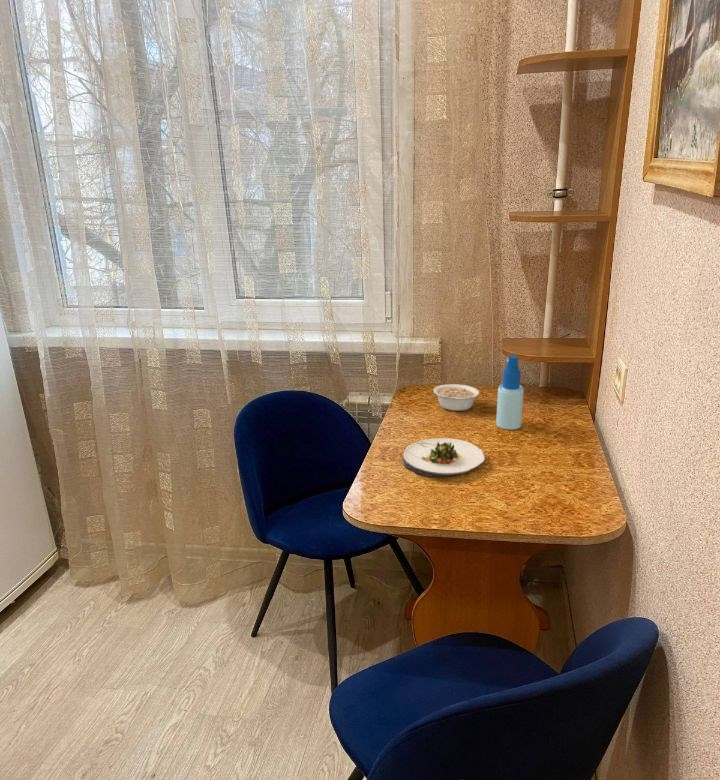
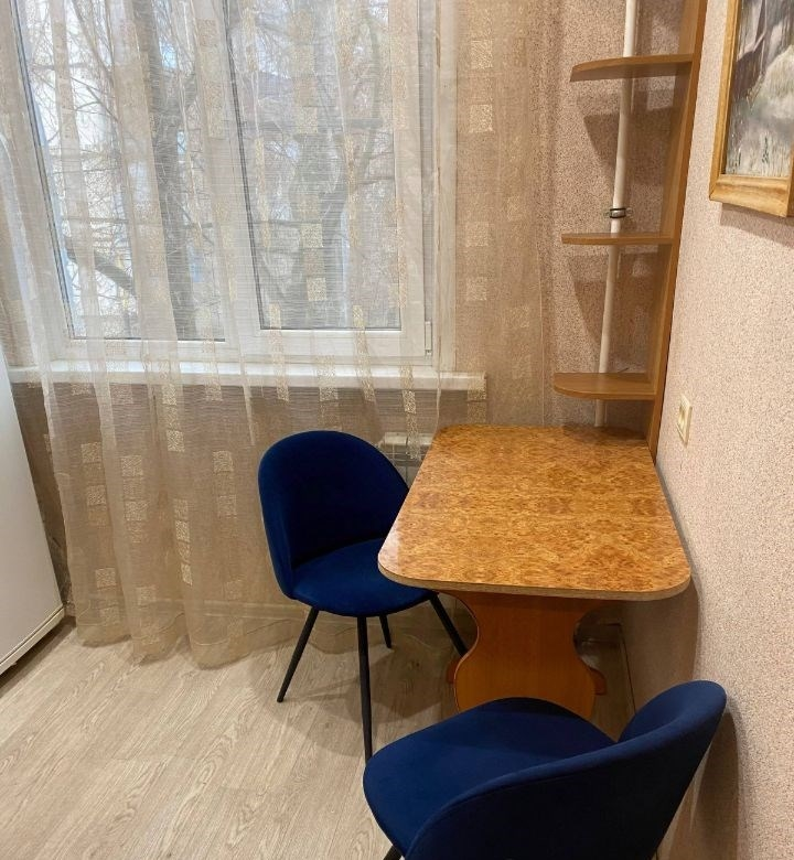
- legume [432,383,480,412]
- spray bottle [495,354,525,431]
- salad plate [402,437,486,478]
